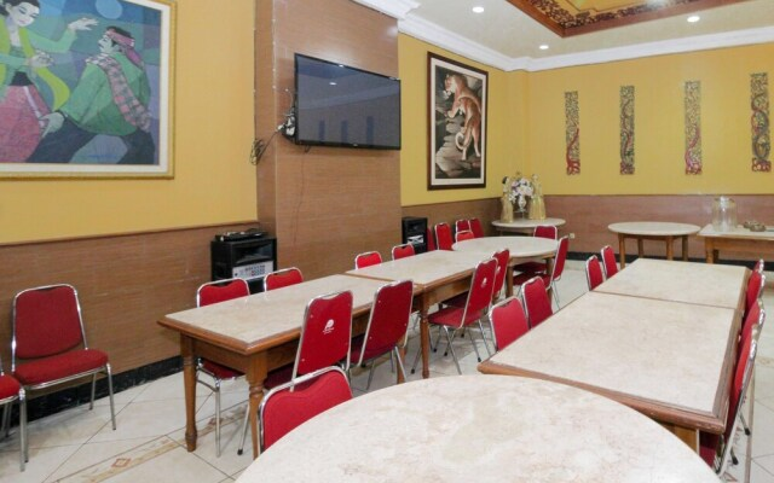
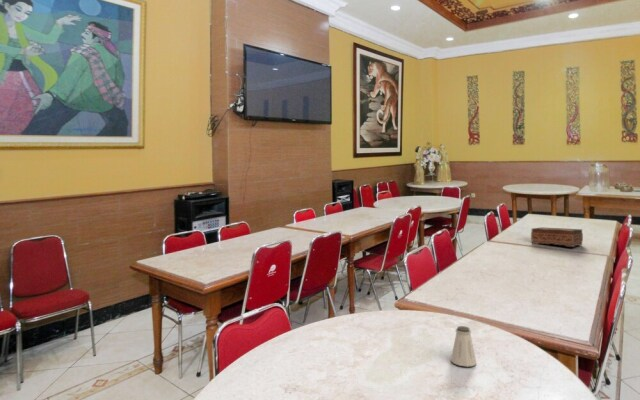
+ saltshaker [450,325,477,368]
+ tissue box [530,226,584,248]
